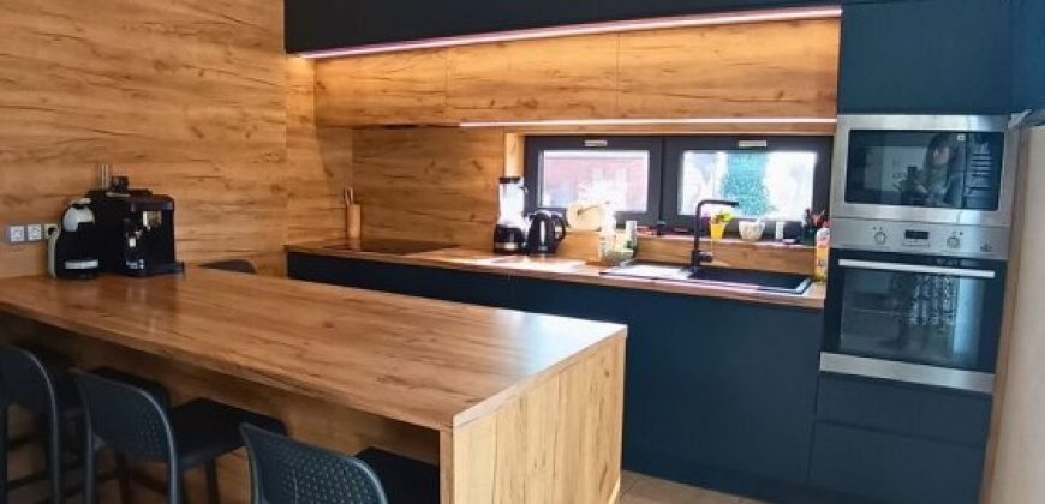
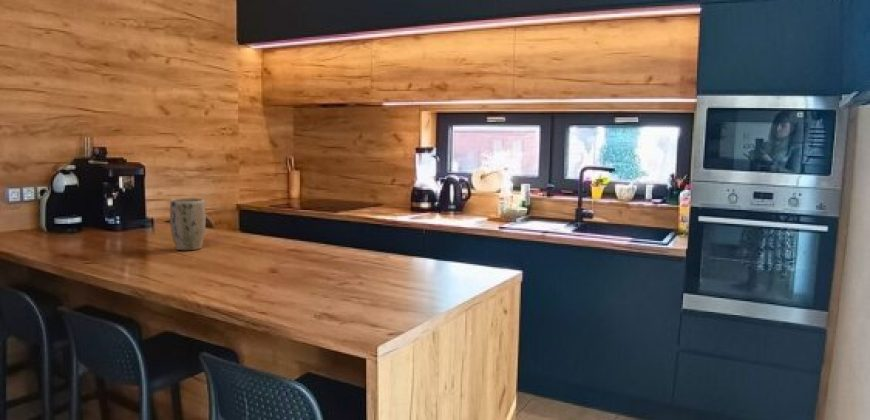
+ plant pot [169,197,207,251]
